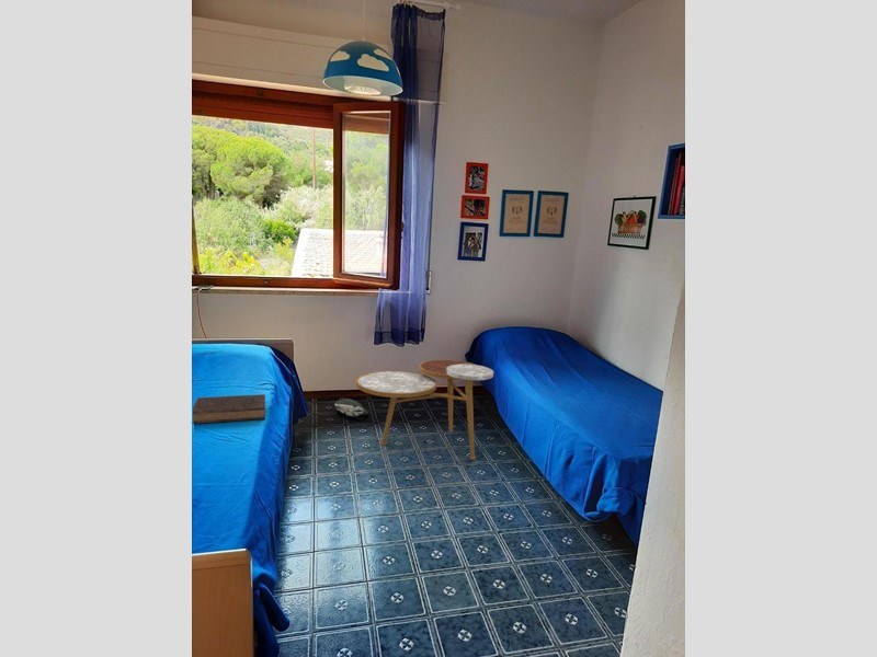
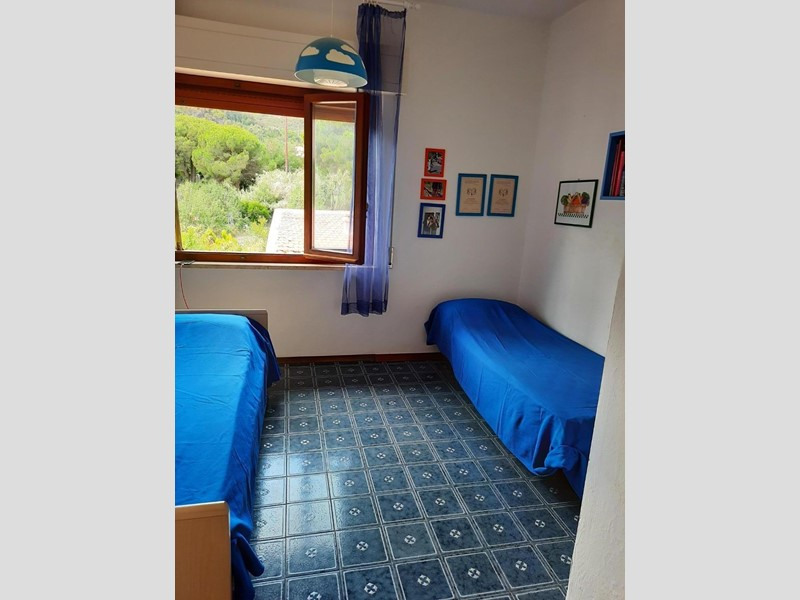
- book [192,393,266,425]
- plush toy [334,397,369,417]
- side table [355,358,494,461]
